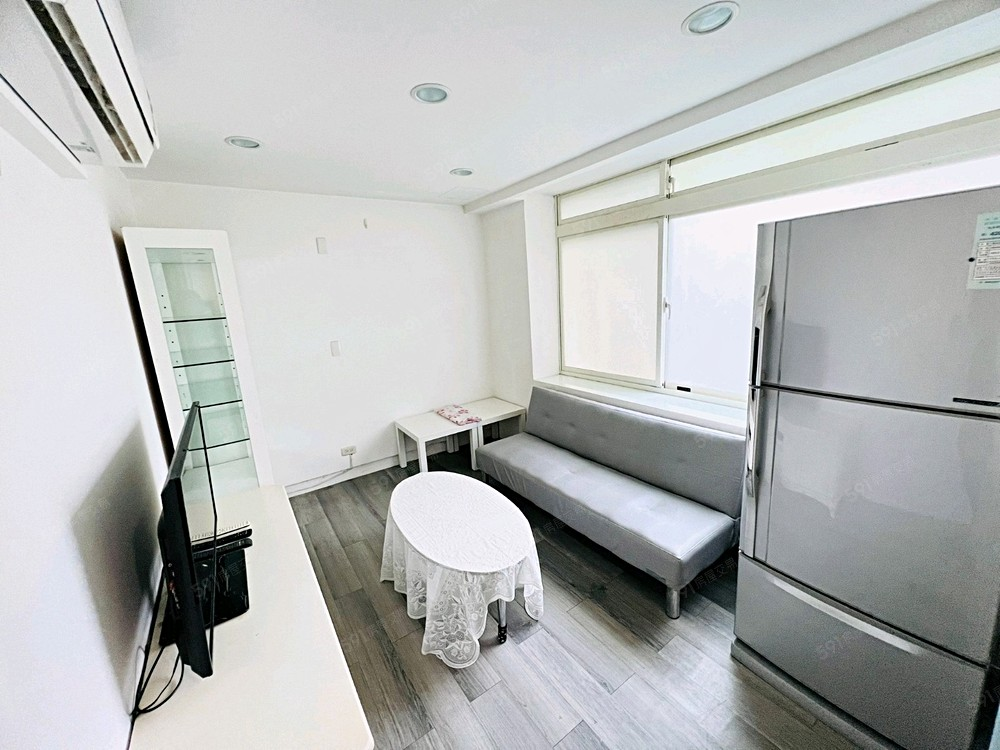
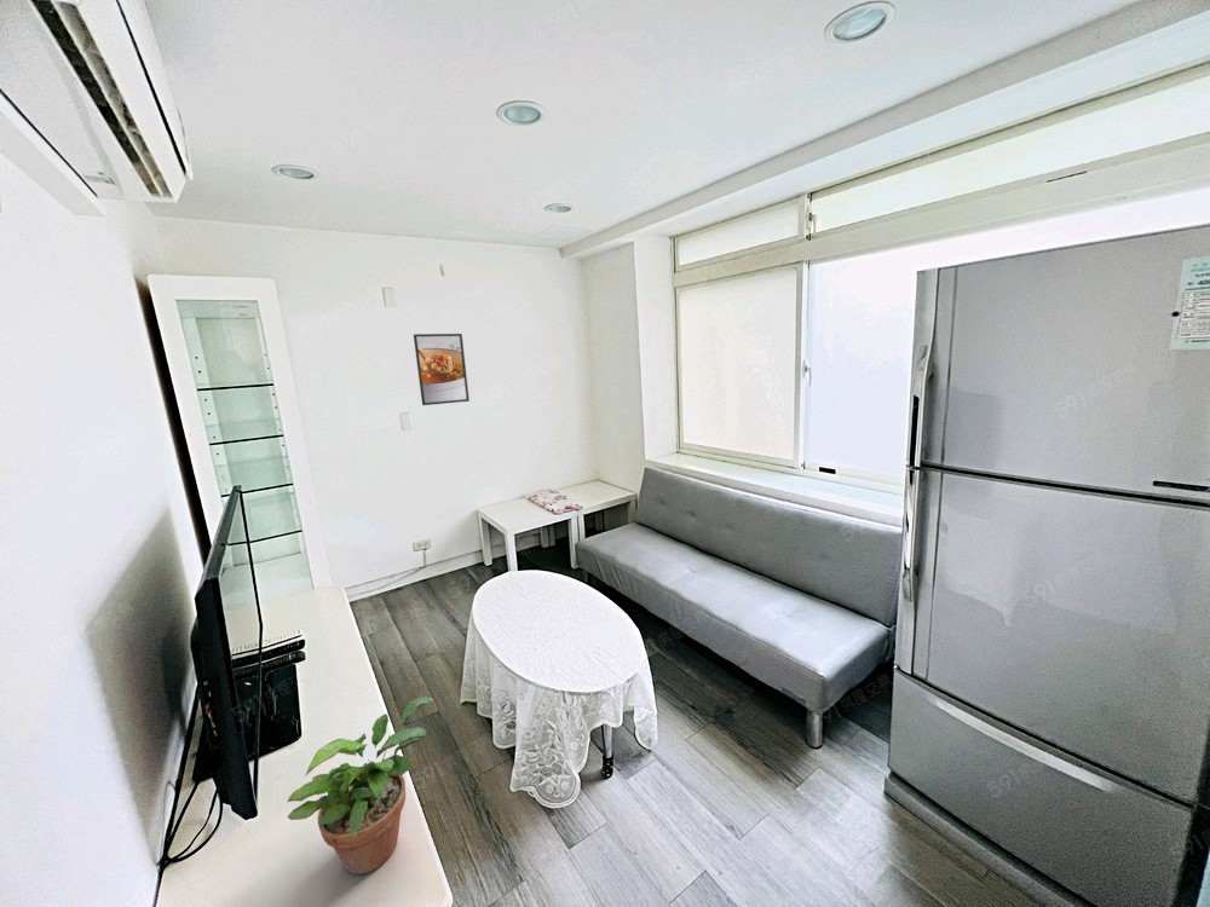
+ potted plant [286,695,434,876]
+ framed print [413,333,471,406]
